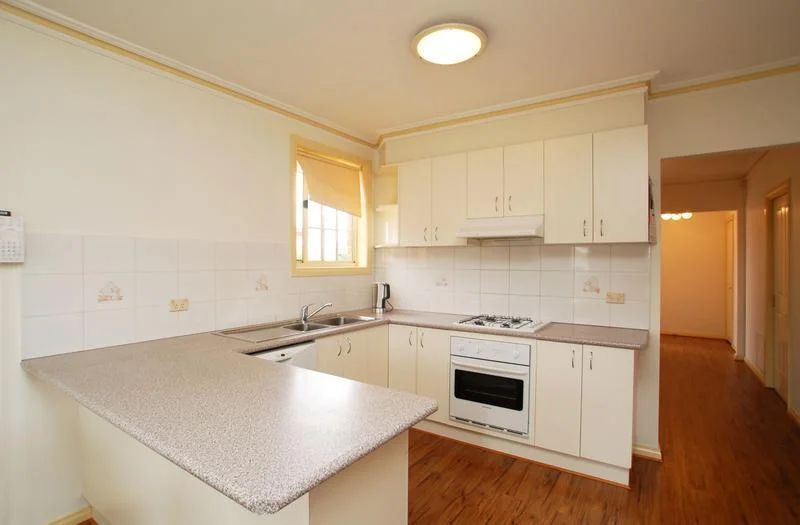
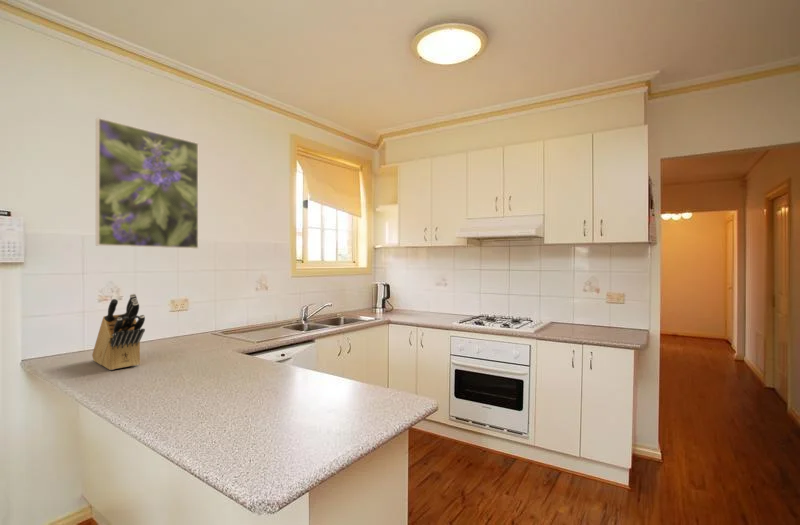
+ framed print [95,117,199,250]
+ knife block [91,293,146,371]
